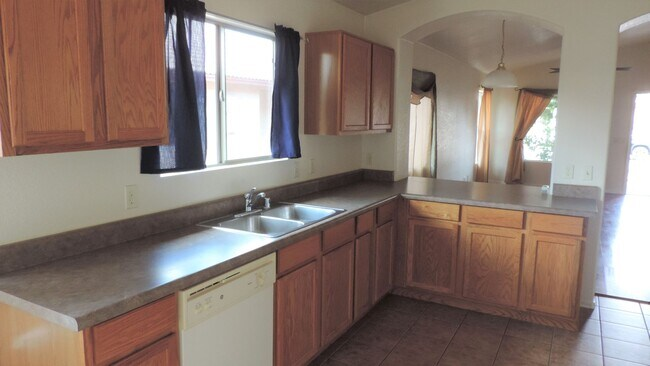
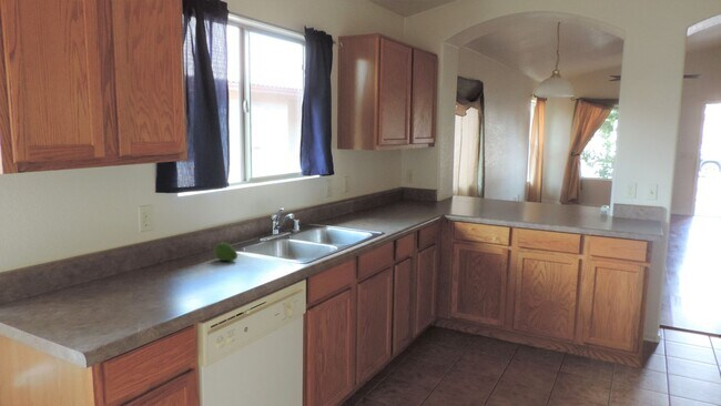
+ fruit [213,241,238,262]
